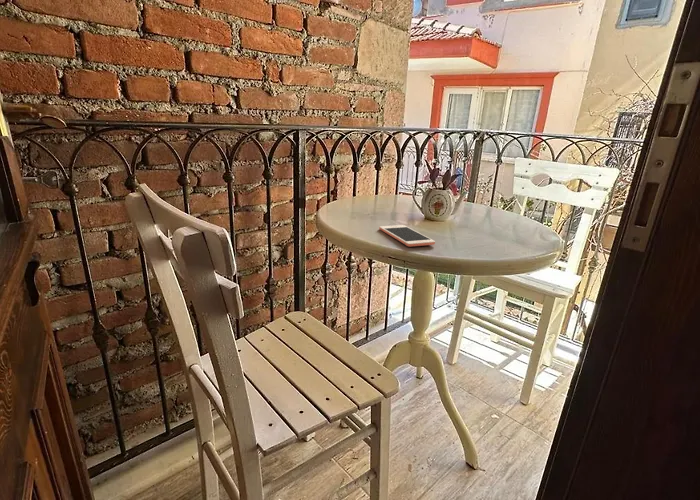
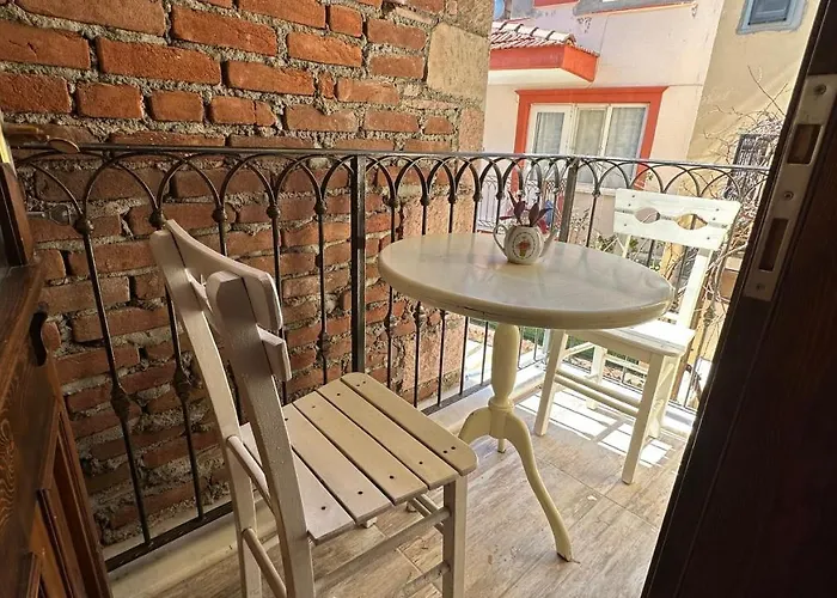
- cell phone [378,224,436,248]
